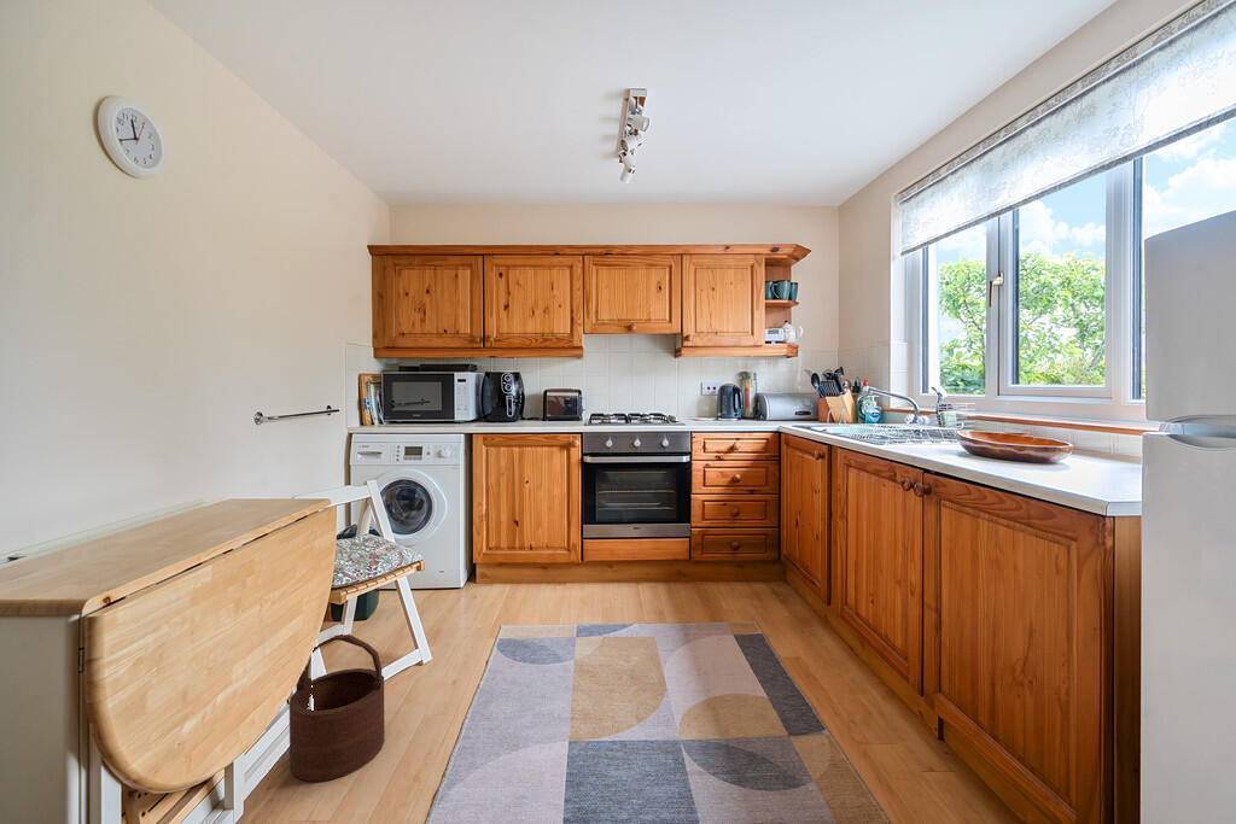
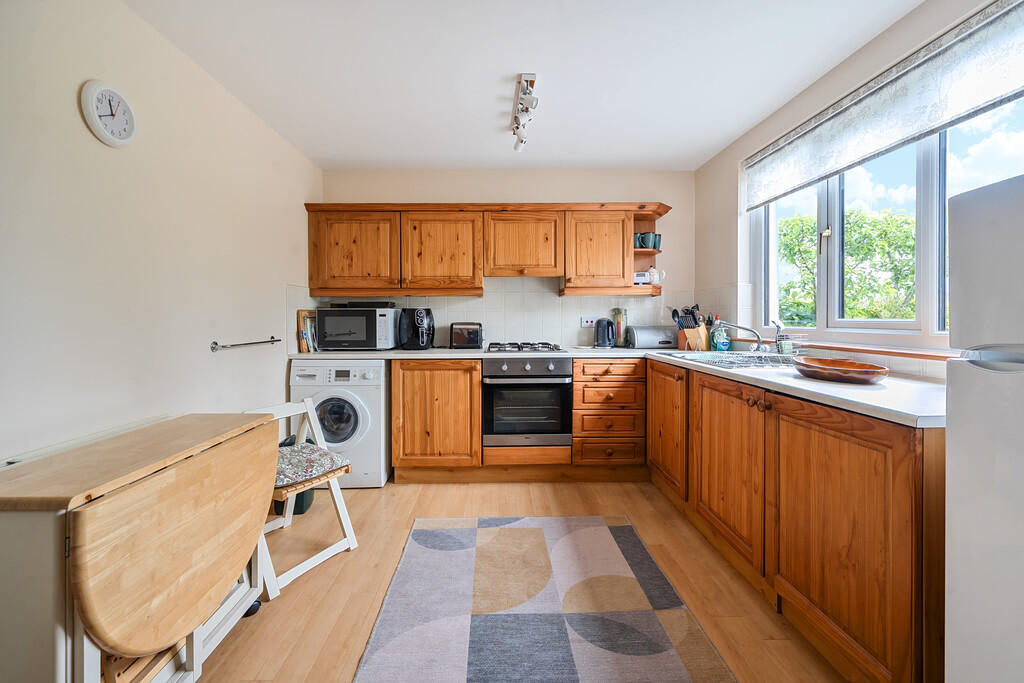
- wooden bucket [288,633,386,783]
